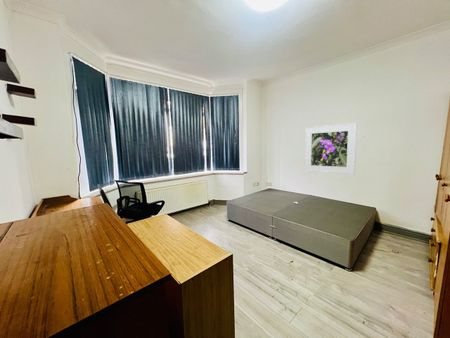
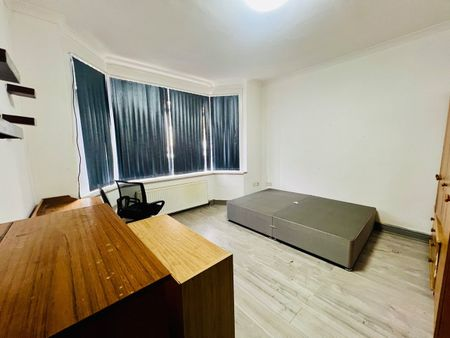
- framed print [304,122,358,176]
